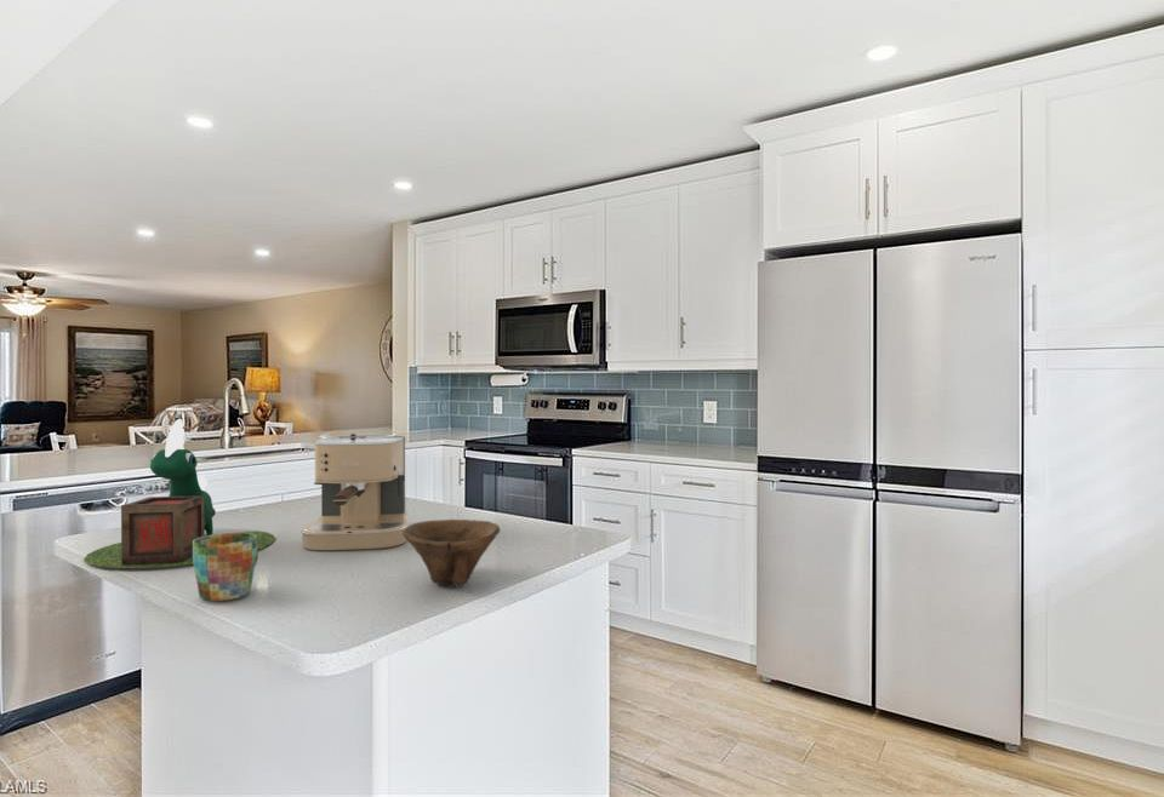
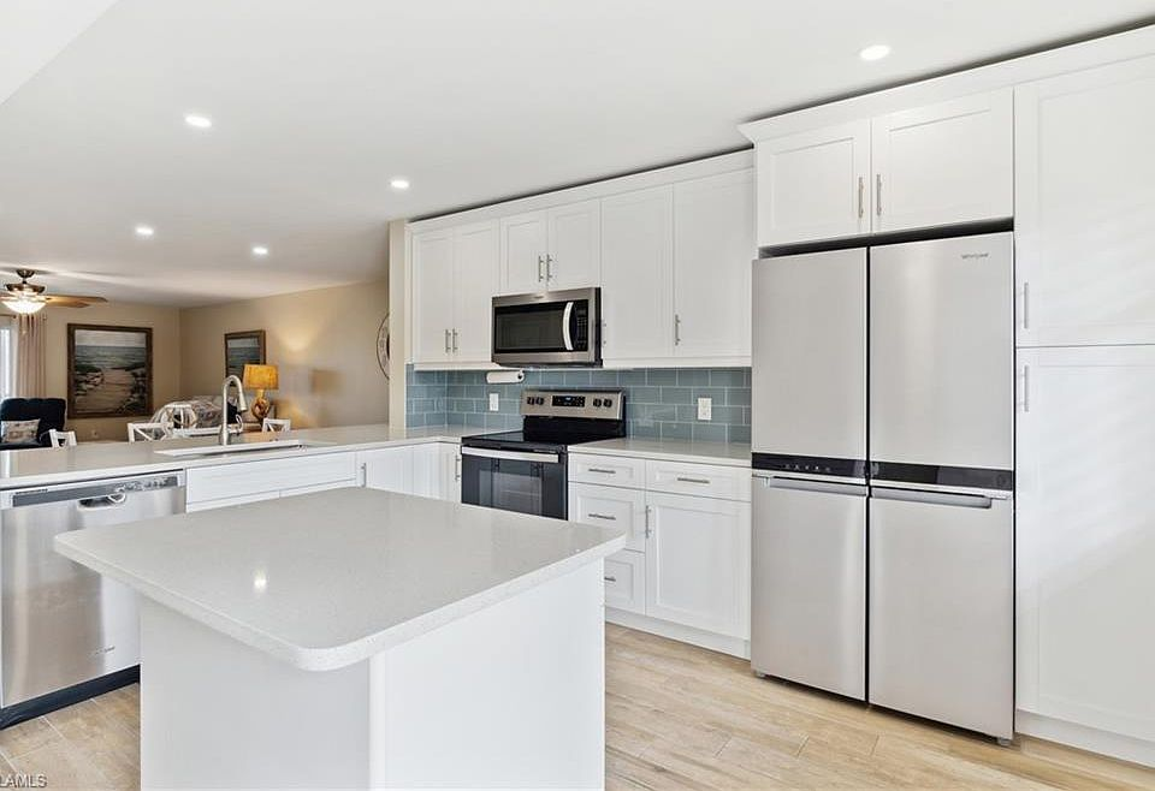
- coffee maker [301,432,410,551]
- bowl [401,518,502,589]
- plant pot [82,418,276,569]
- mug [193,532,259,602]
